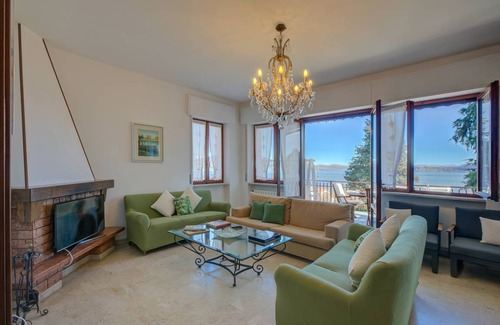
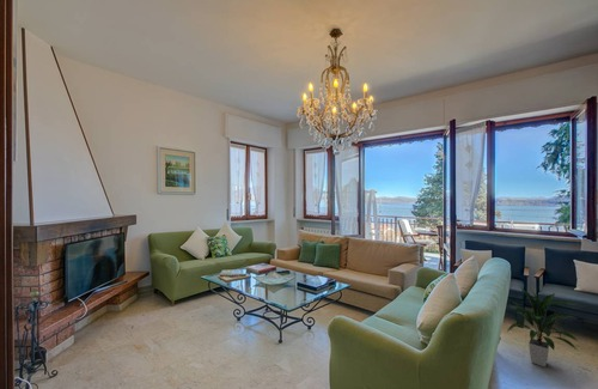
+ indoor plant [506,285,579,367]
